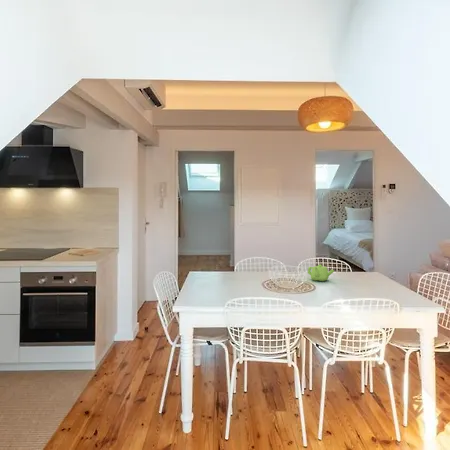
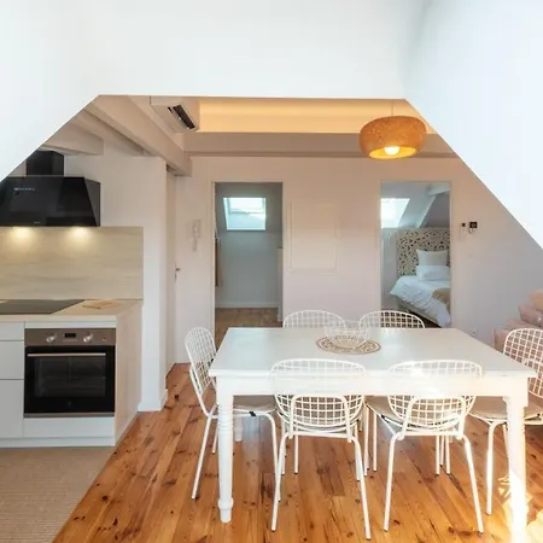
- teapot [307,264,335,282]
